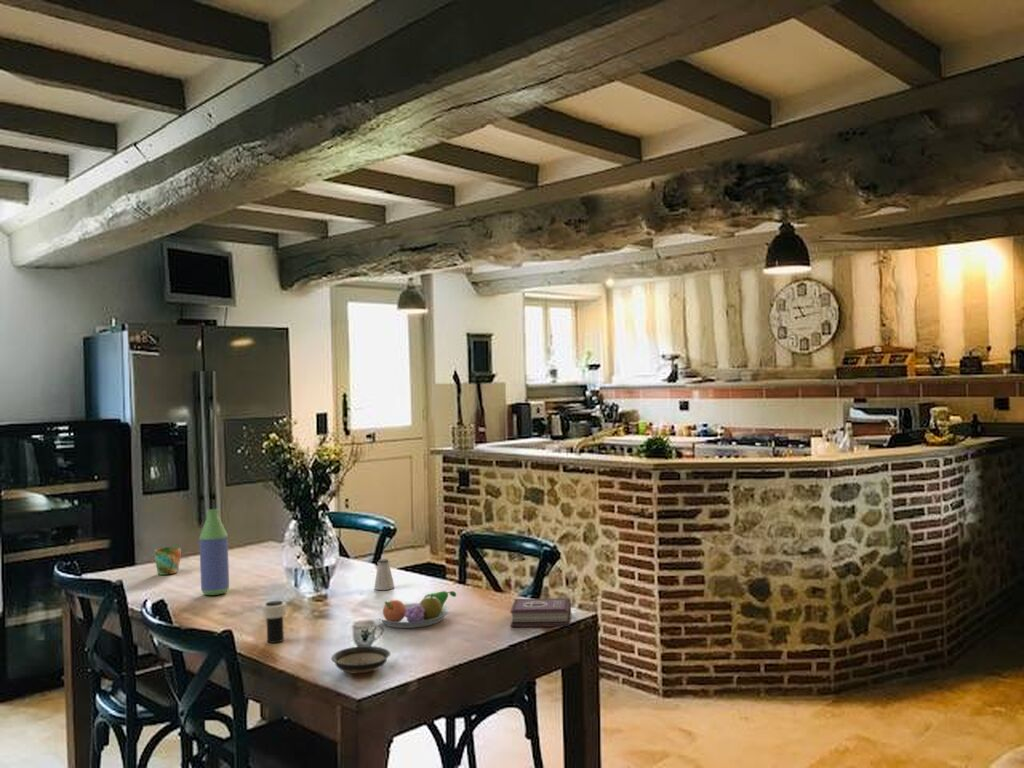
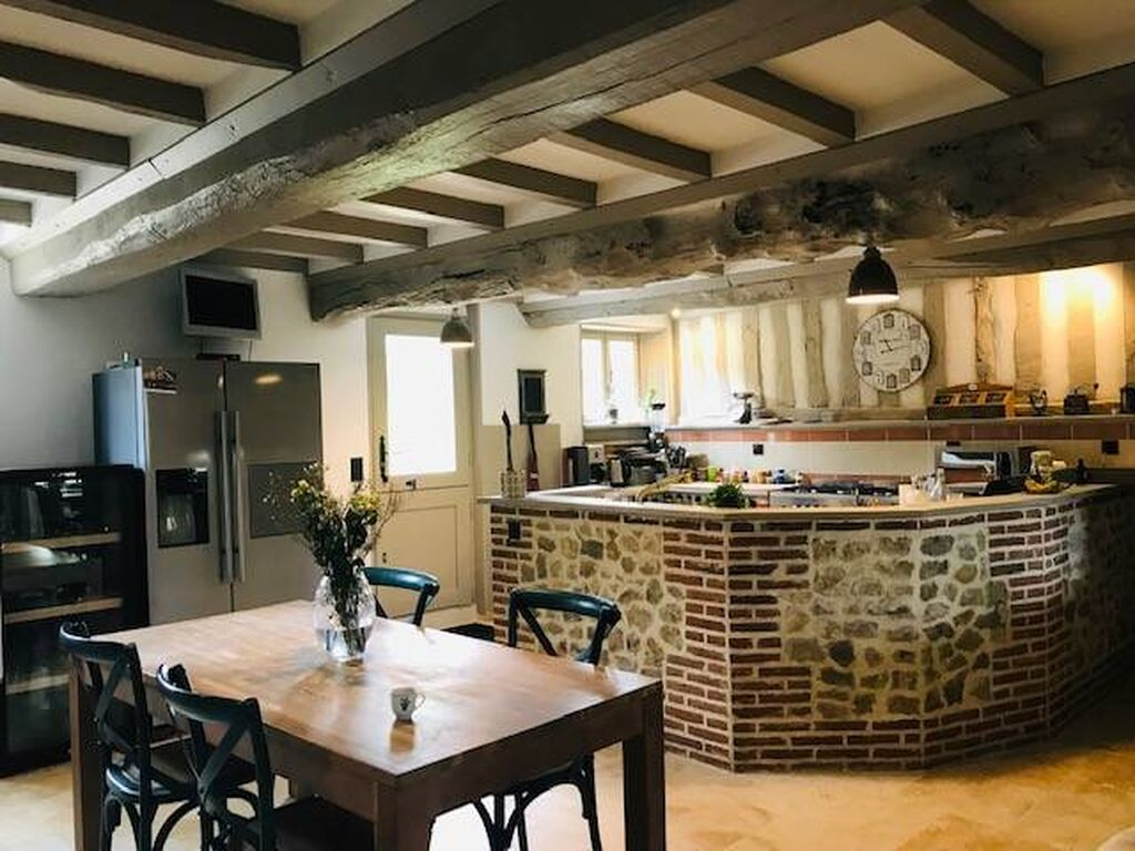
- bottle [198,508,230,596]
- book [509,597,572,628]
- cup [262,600,287,644]
- saltshaker [373,558,396,591]
- mug [153,546,181,576]
- saucer [330,645,391,675]
- fruit bowl [375,590,457,629]
